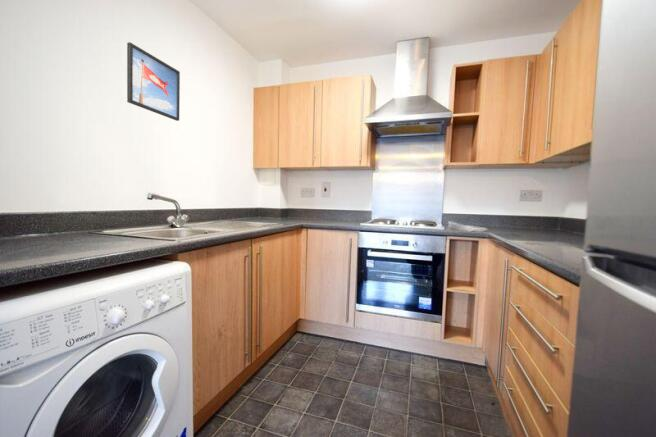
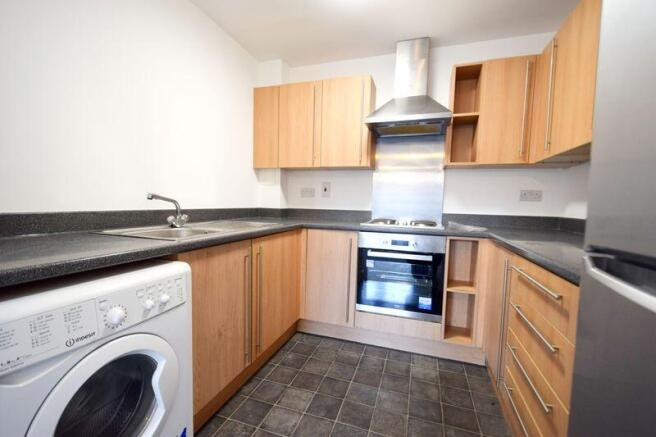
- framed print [126,41,181,122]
